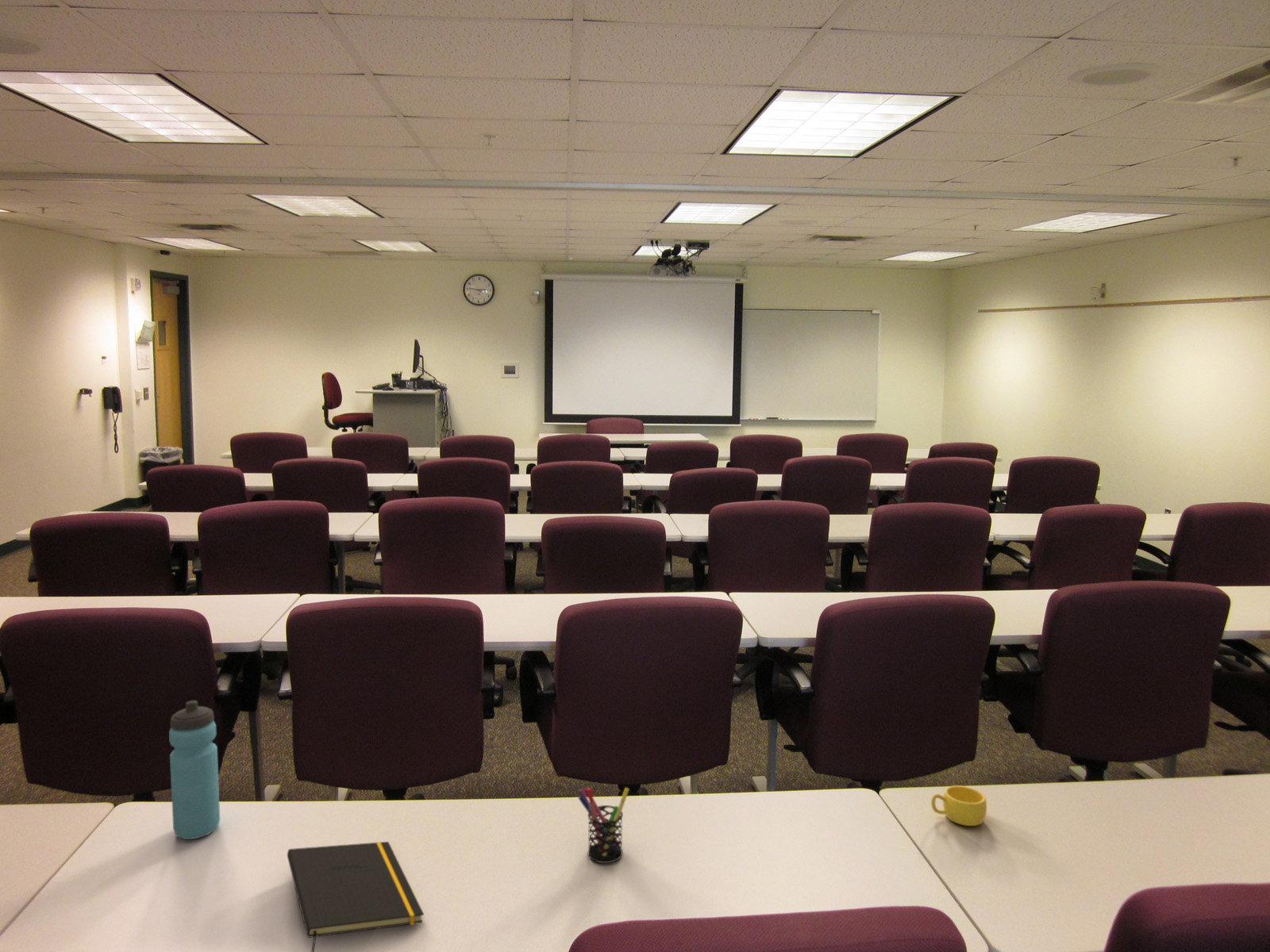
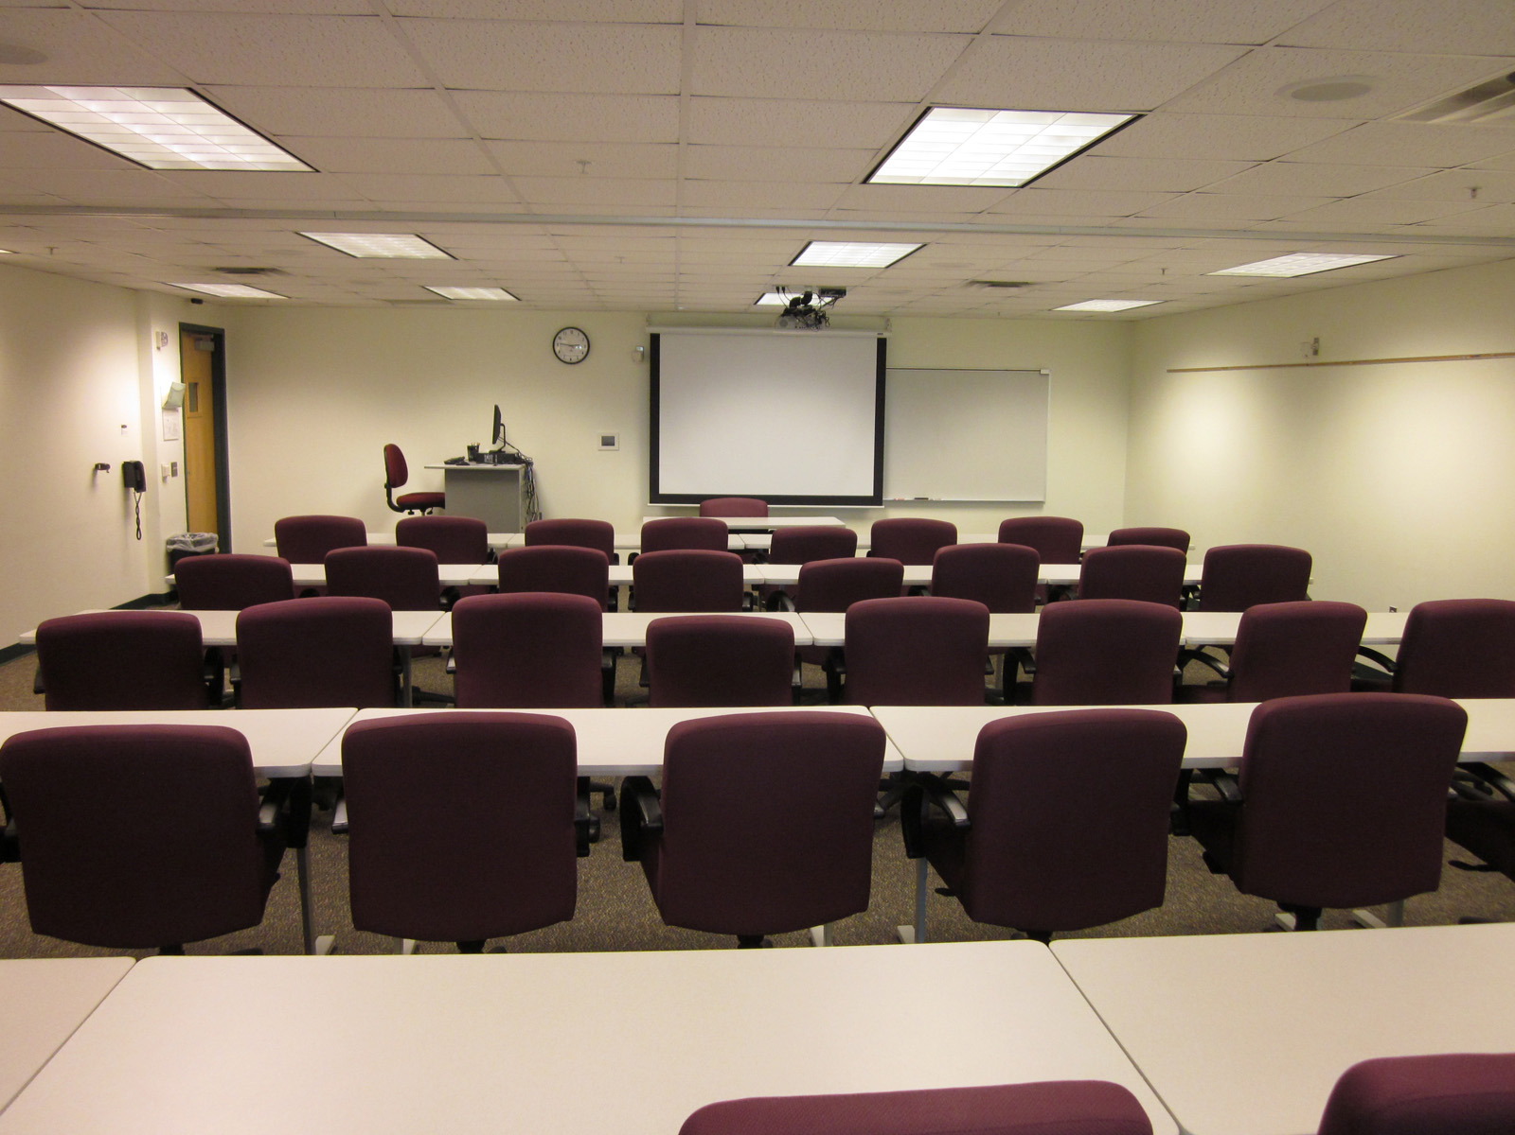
- cup [930,785,987,827]
- notepad [287,841,425,952]
- pen holder [578,787,630,864]
- water bottle [168,700,221,840]
